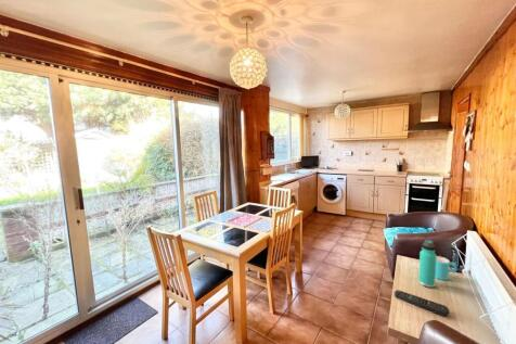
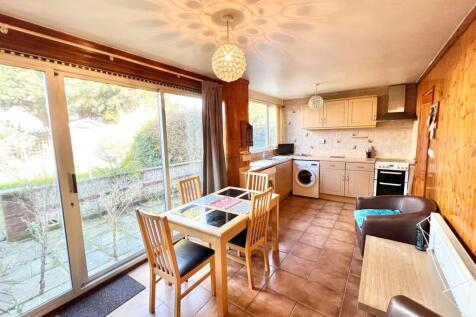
- remote control [394,289,450,317]
- thermos bottle [417,239,438,289]
- cup [435,255,459,281]
